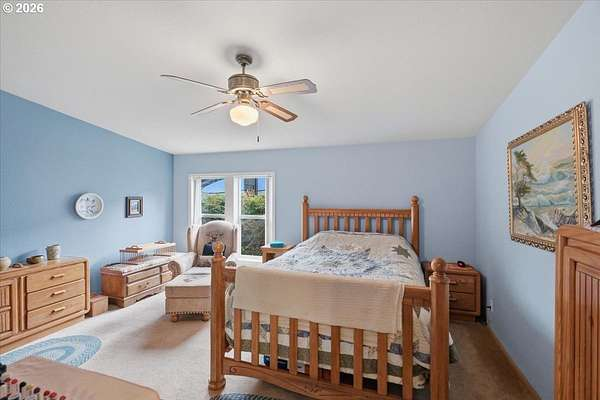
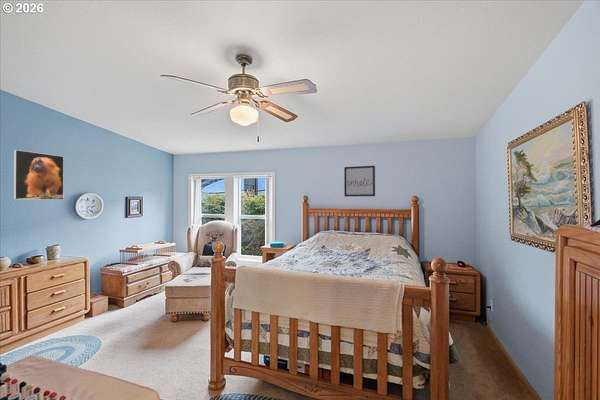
+ wall art [343,165,376,197]
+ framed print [13,149,65,201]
